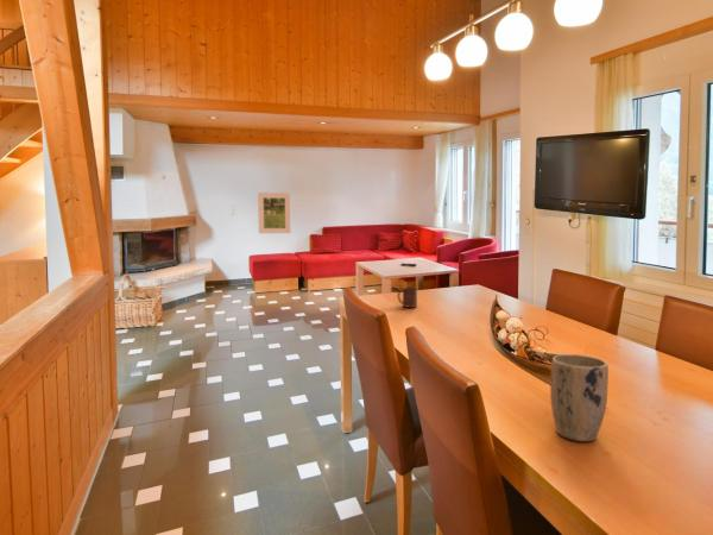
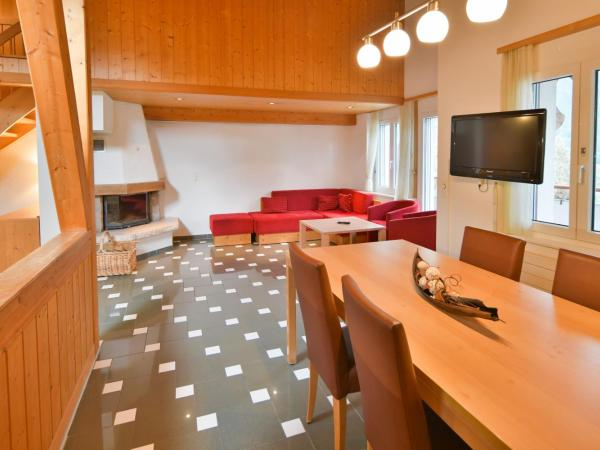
- plant pot [549,353,610,442]
- cup [396,287,418,309]
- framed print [257,191,291,234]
